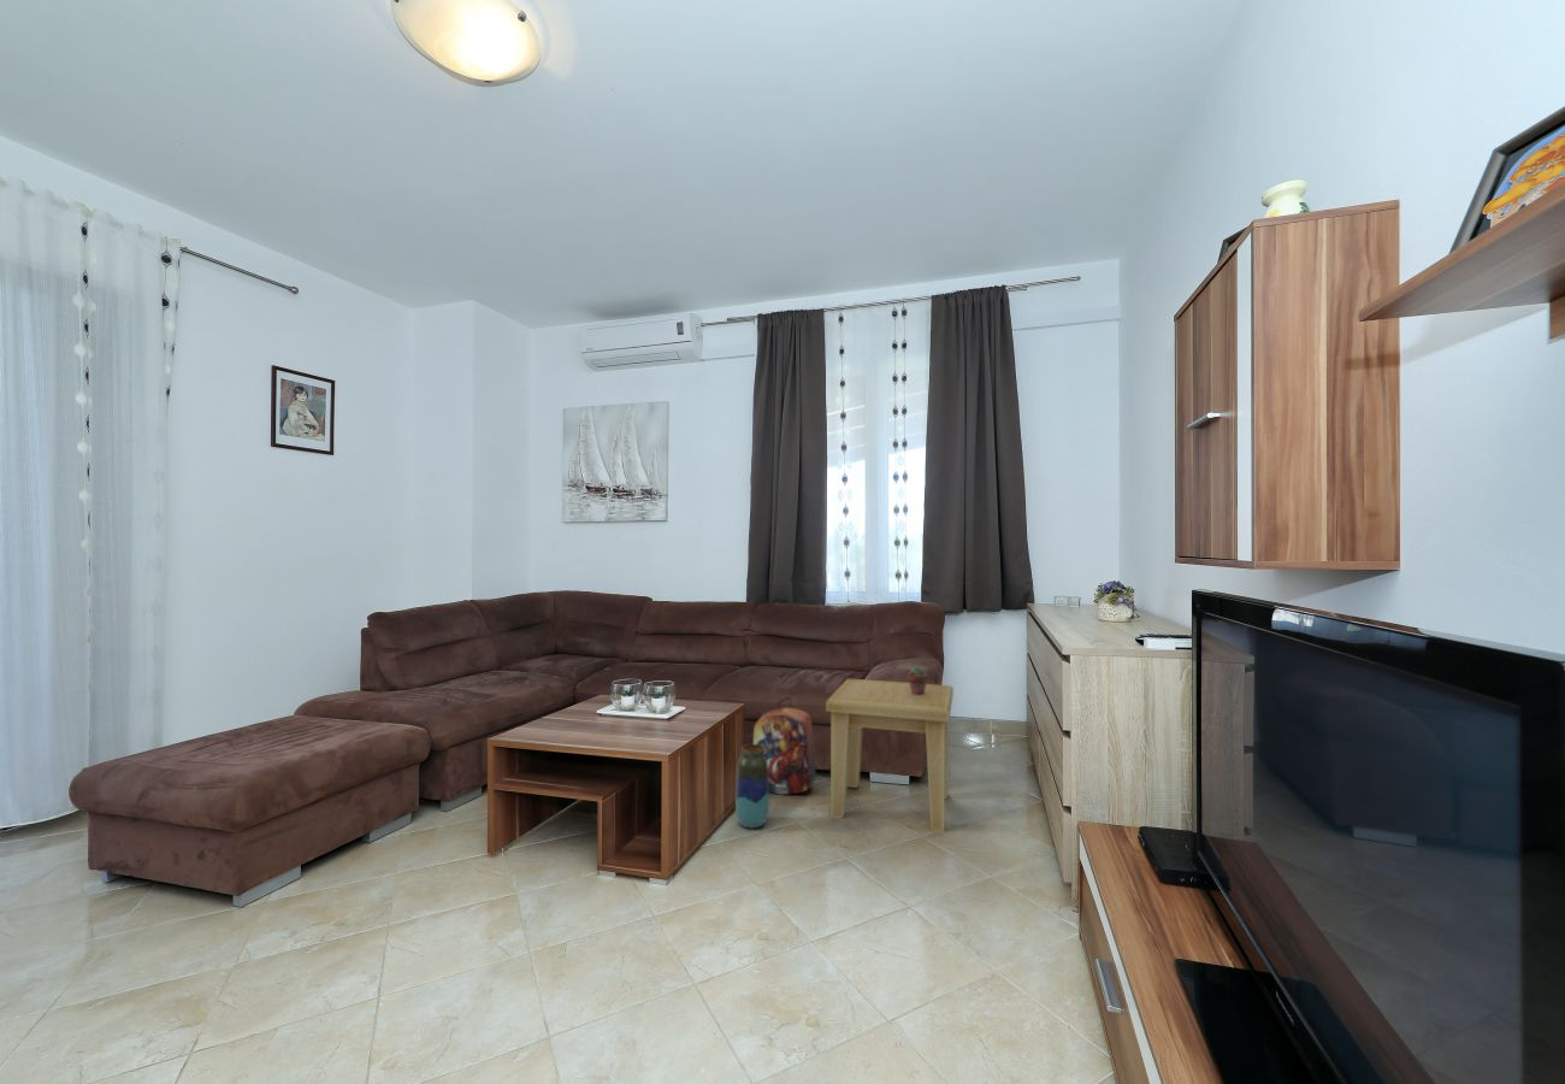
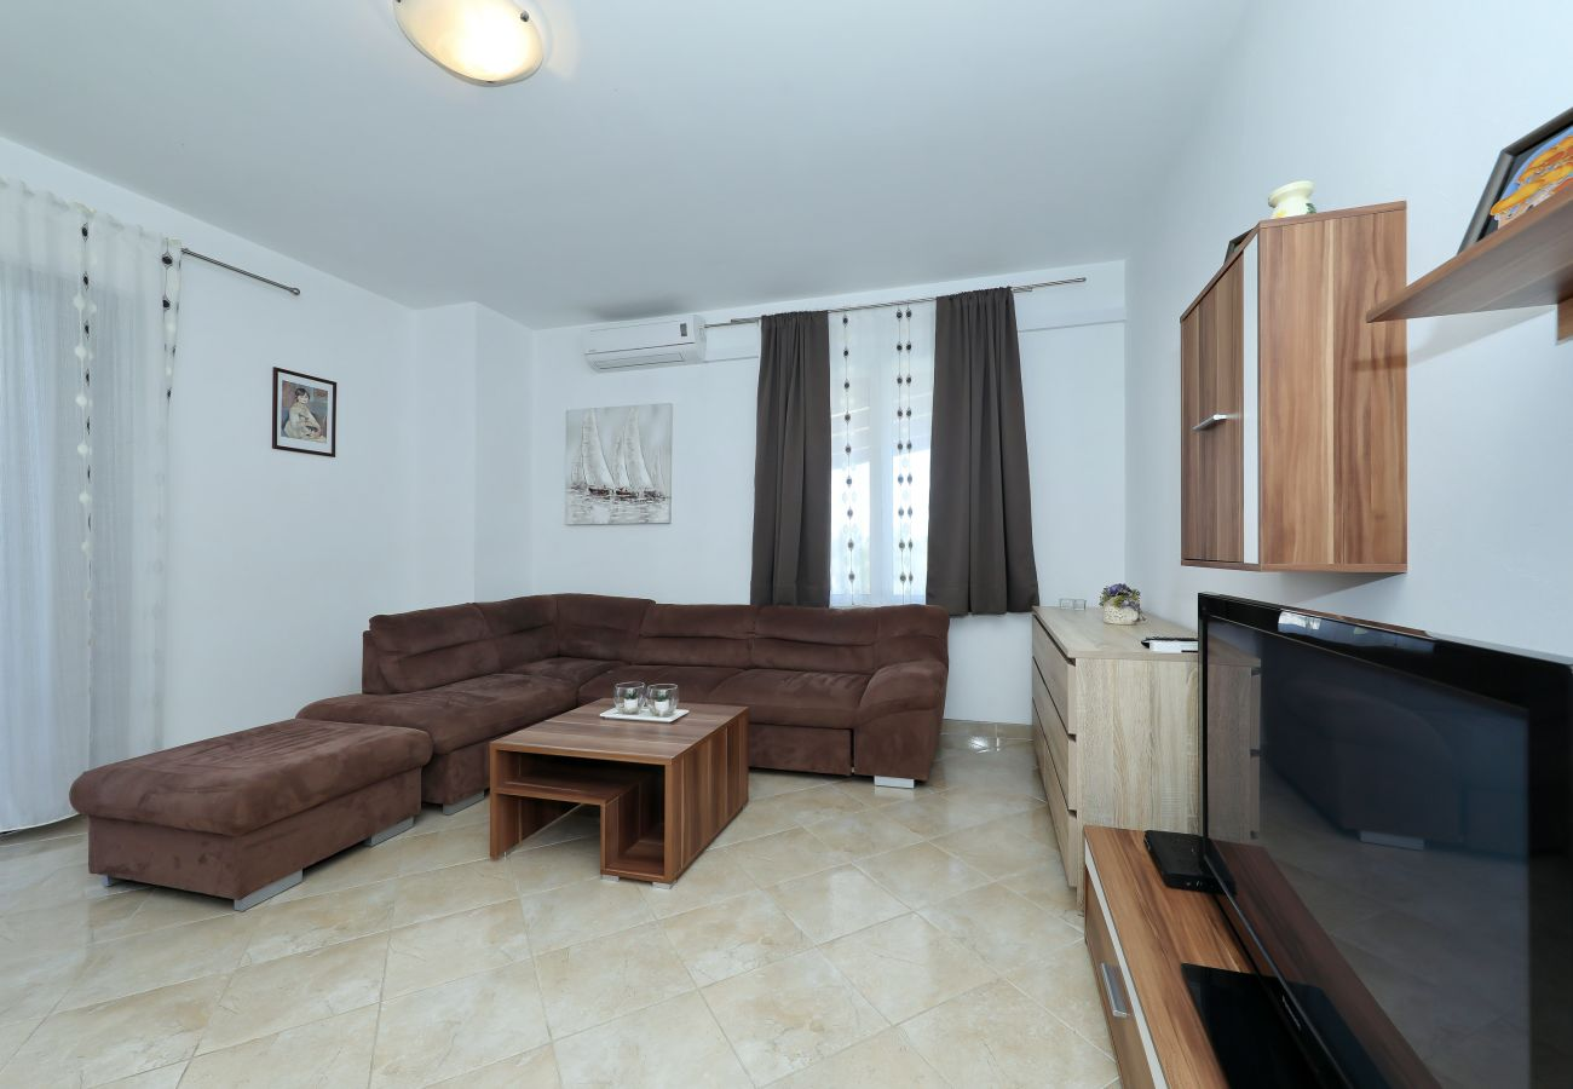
- side table [825,678,955,832]
- backpack [752,696,816,796]
- vase [734,743,770,830]
- potted succulent [906,665,929,695]
